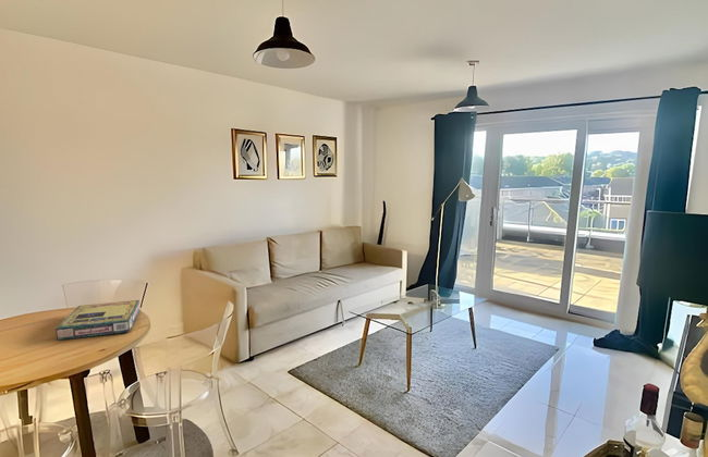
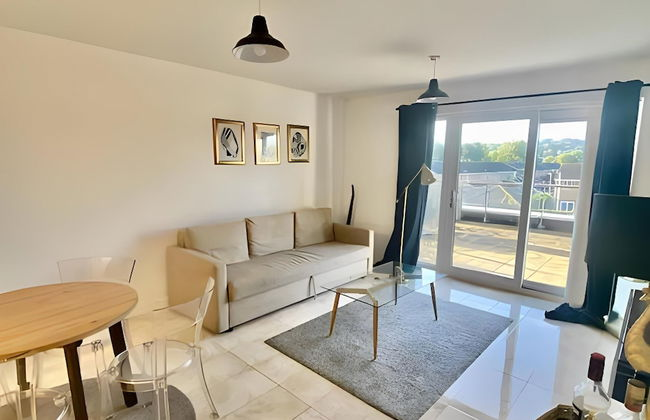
- video game box [54,299,141,342]
